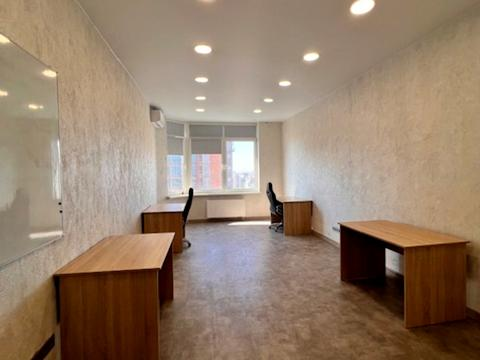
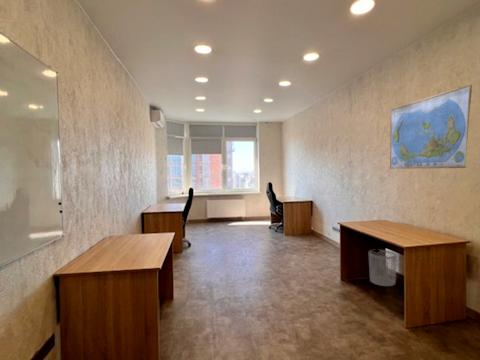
+ world map [389,83,473,170]
+ waste bin [368,249,398,287]
